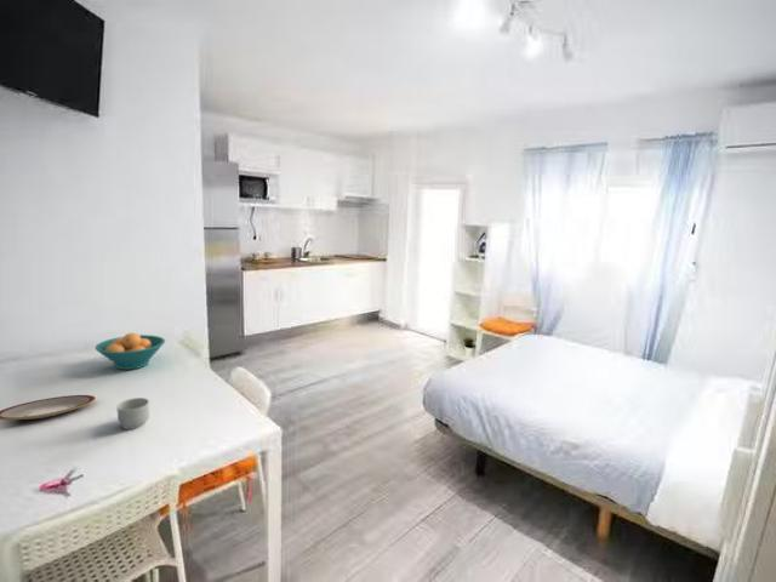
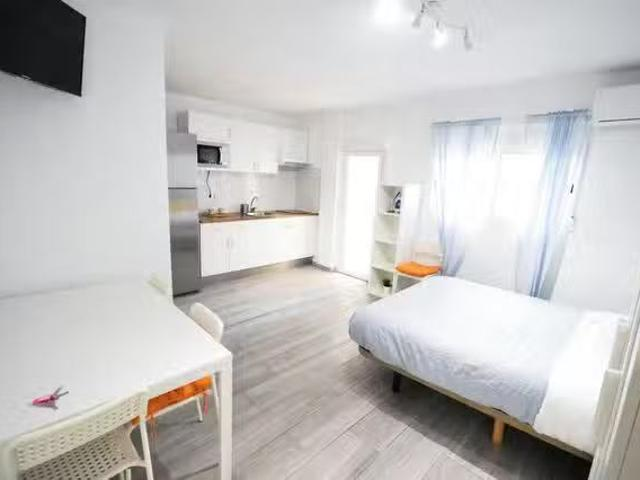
- fruit bowl [95,332,166,371]
- plate [0,394,97,421]
- mug [116,396,150,430]
